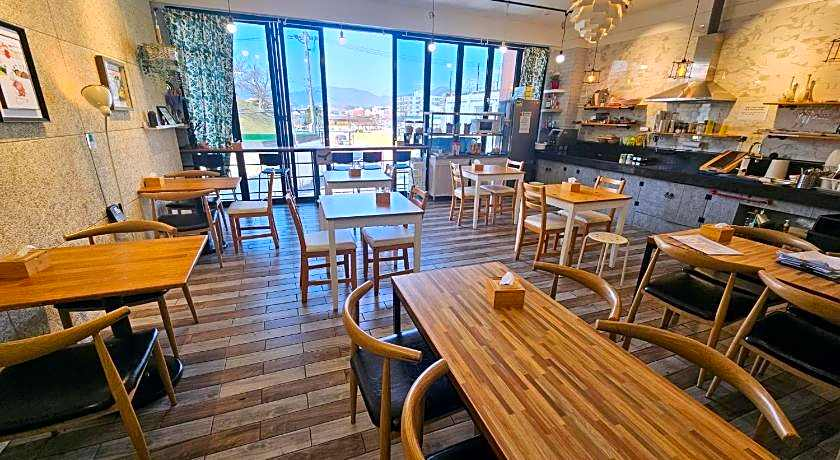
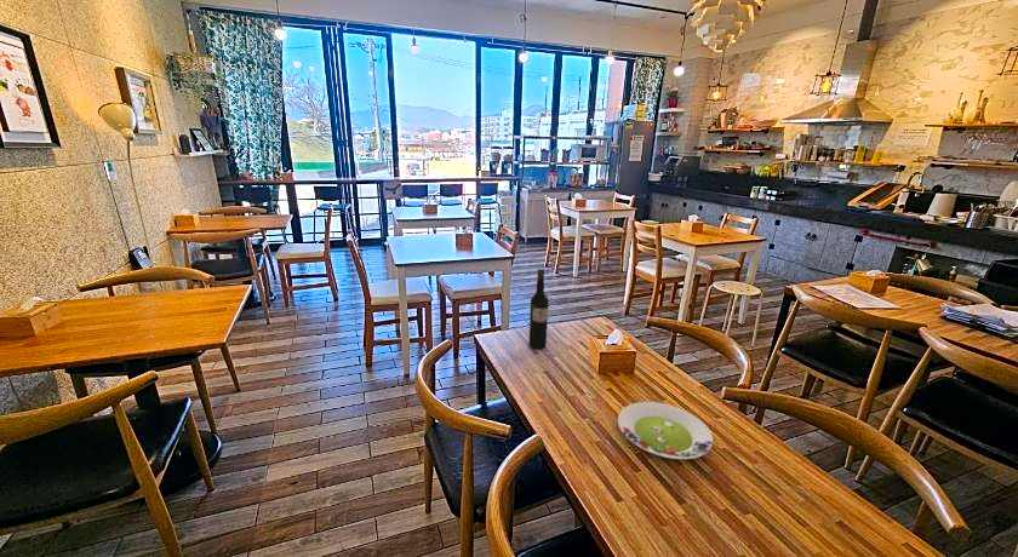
+ wine bottle [528,266,550,350]
+ salad plate [617,401,714,460]
